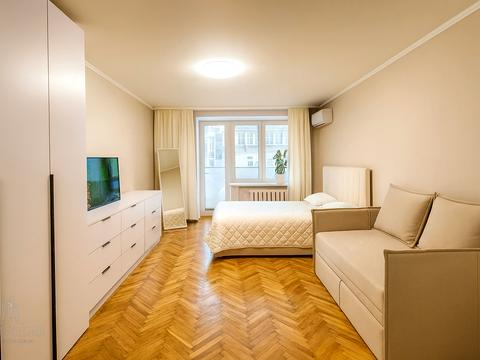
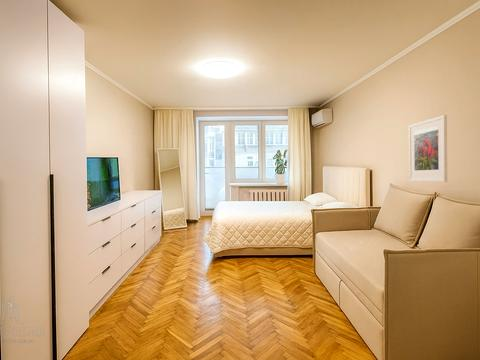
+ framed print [408,114,448,183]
